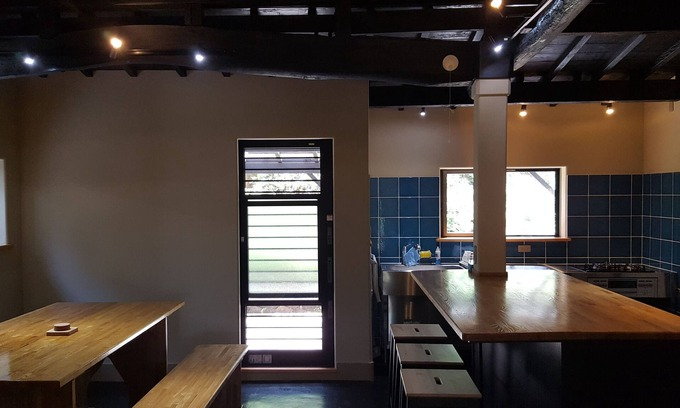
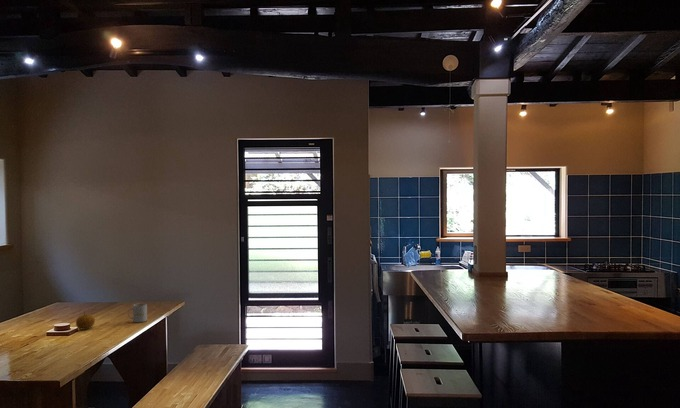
+ fruit [75,311,96,331]
+ mug [127,302,148,323]
